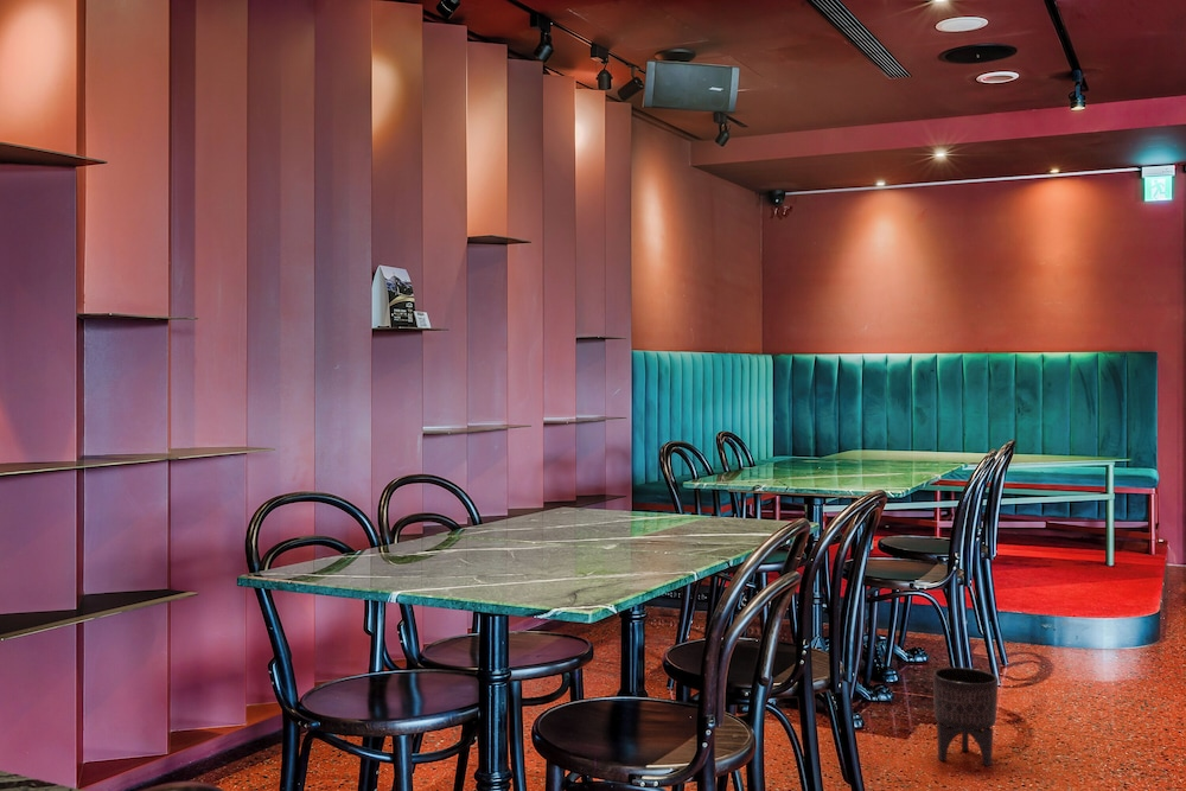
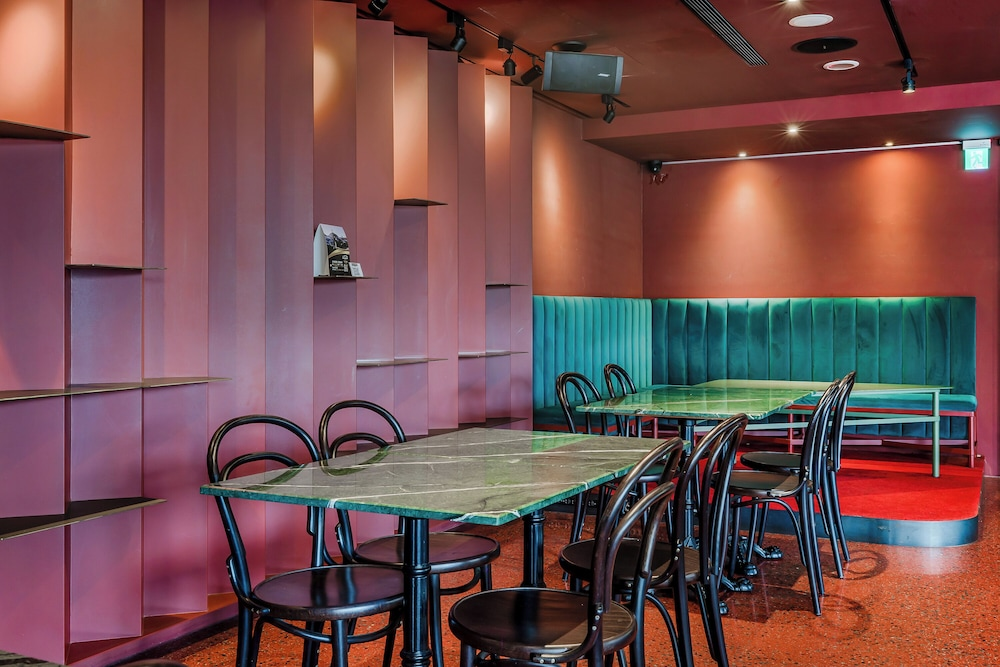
- planter [932,666,1000,767]
